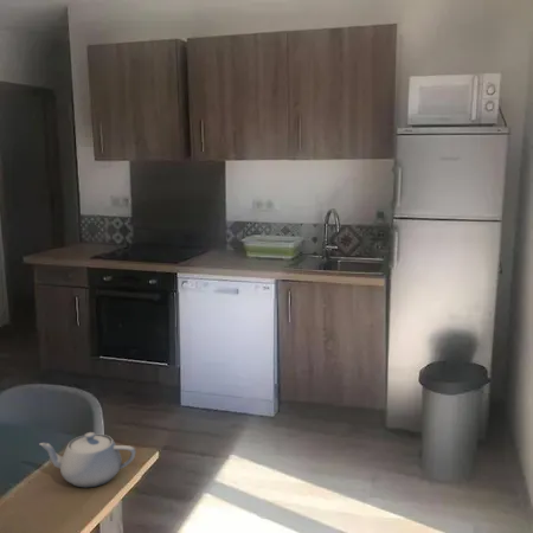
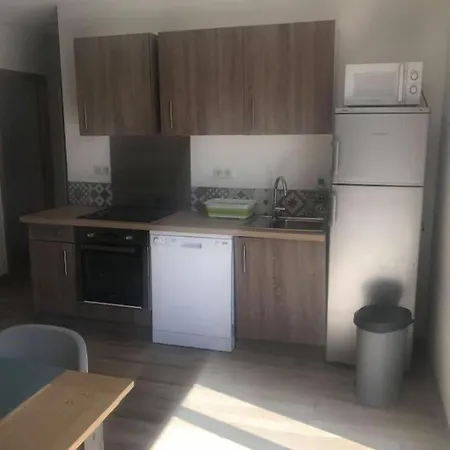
- teapot [38,431,137,488]
